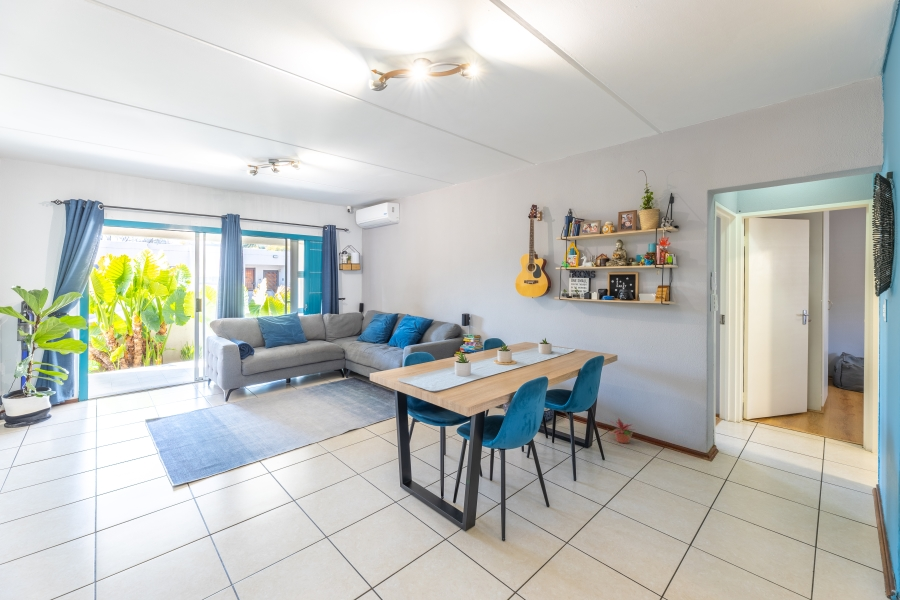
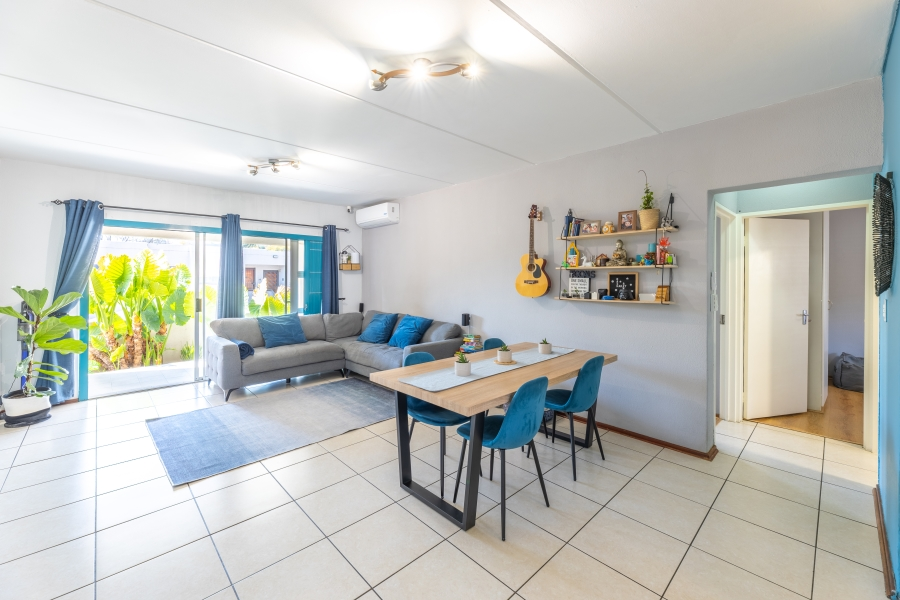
- potted plant [608,417,637,444]
